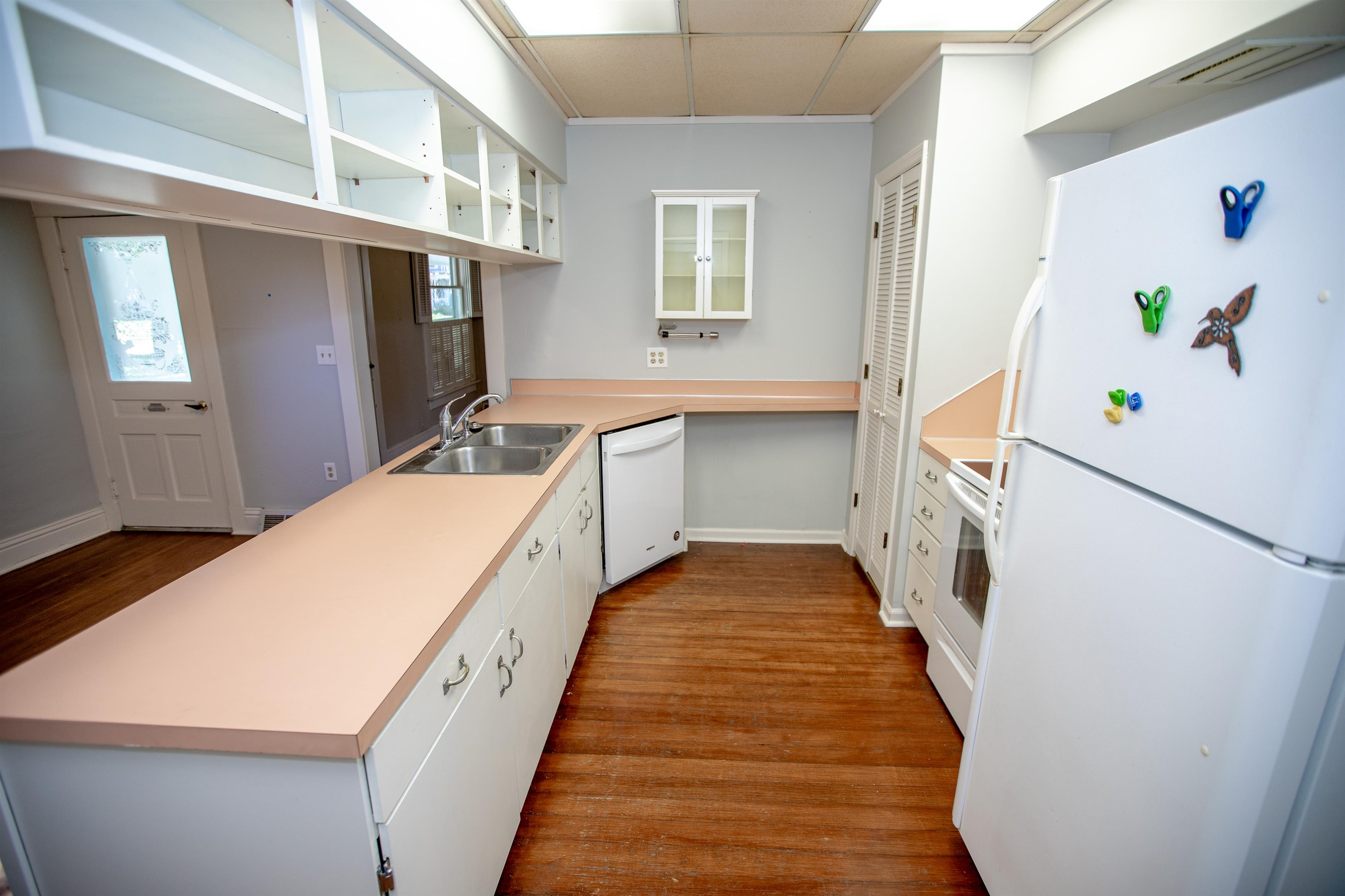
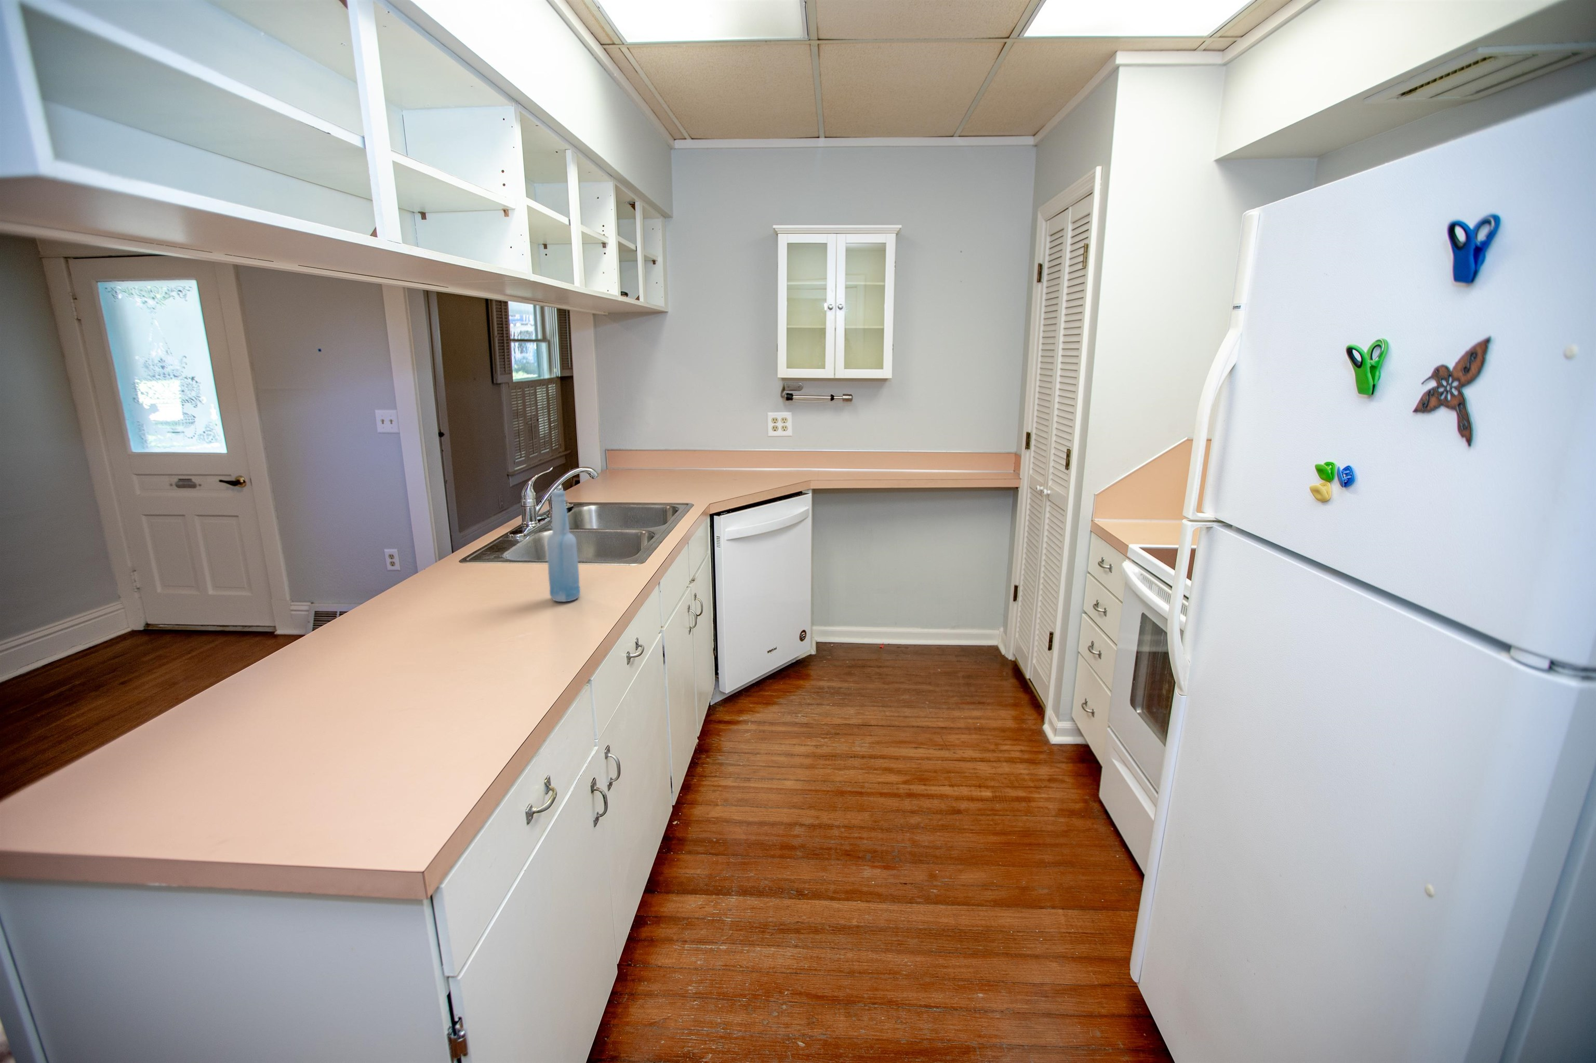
+ bottle [546,490,580,603]
